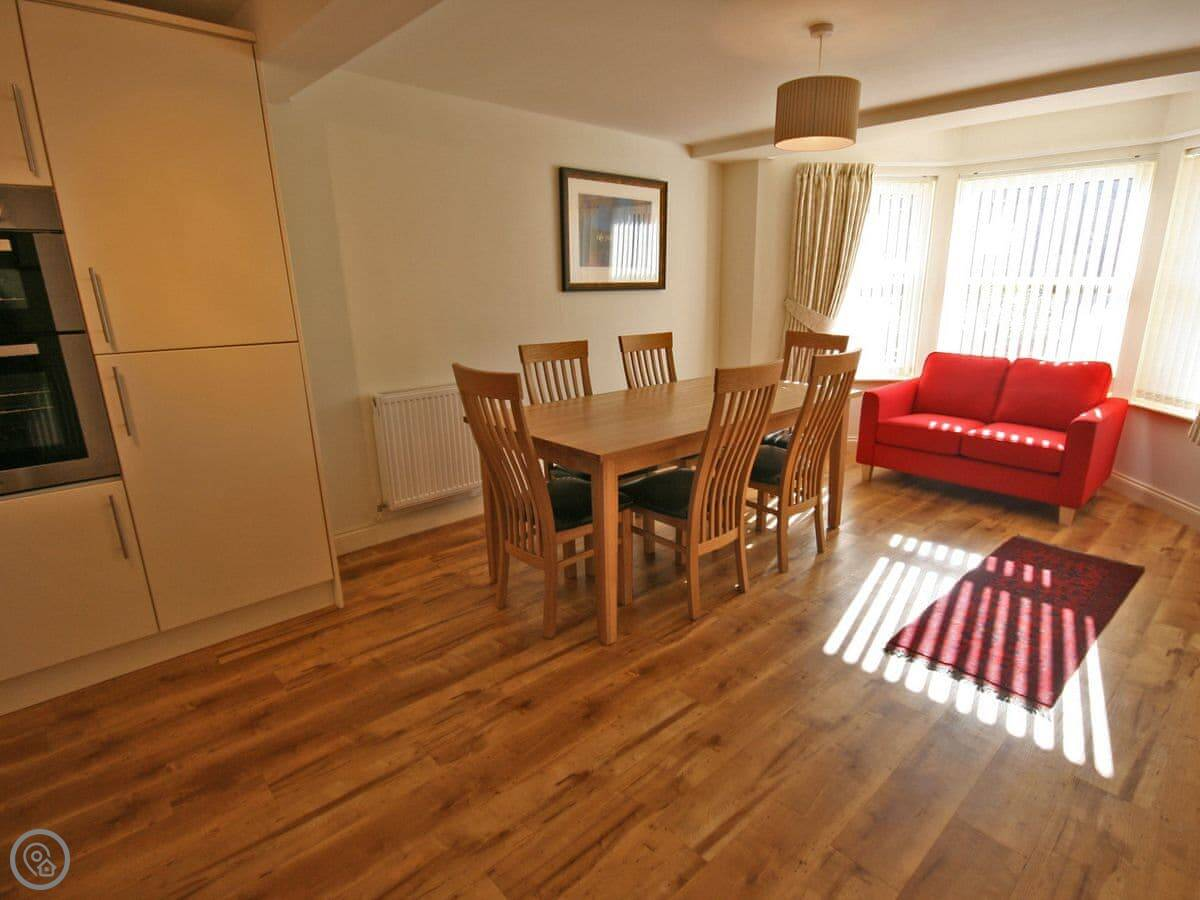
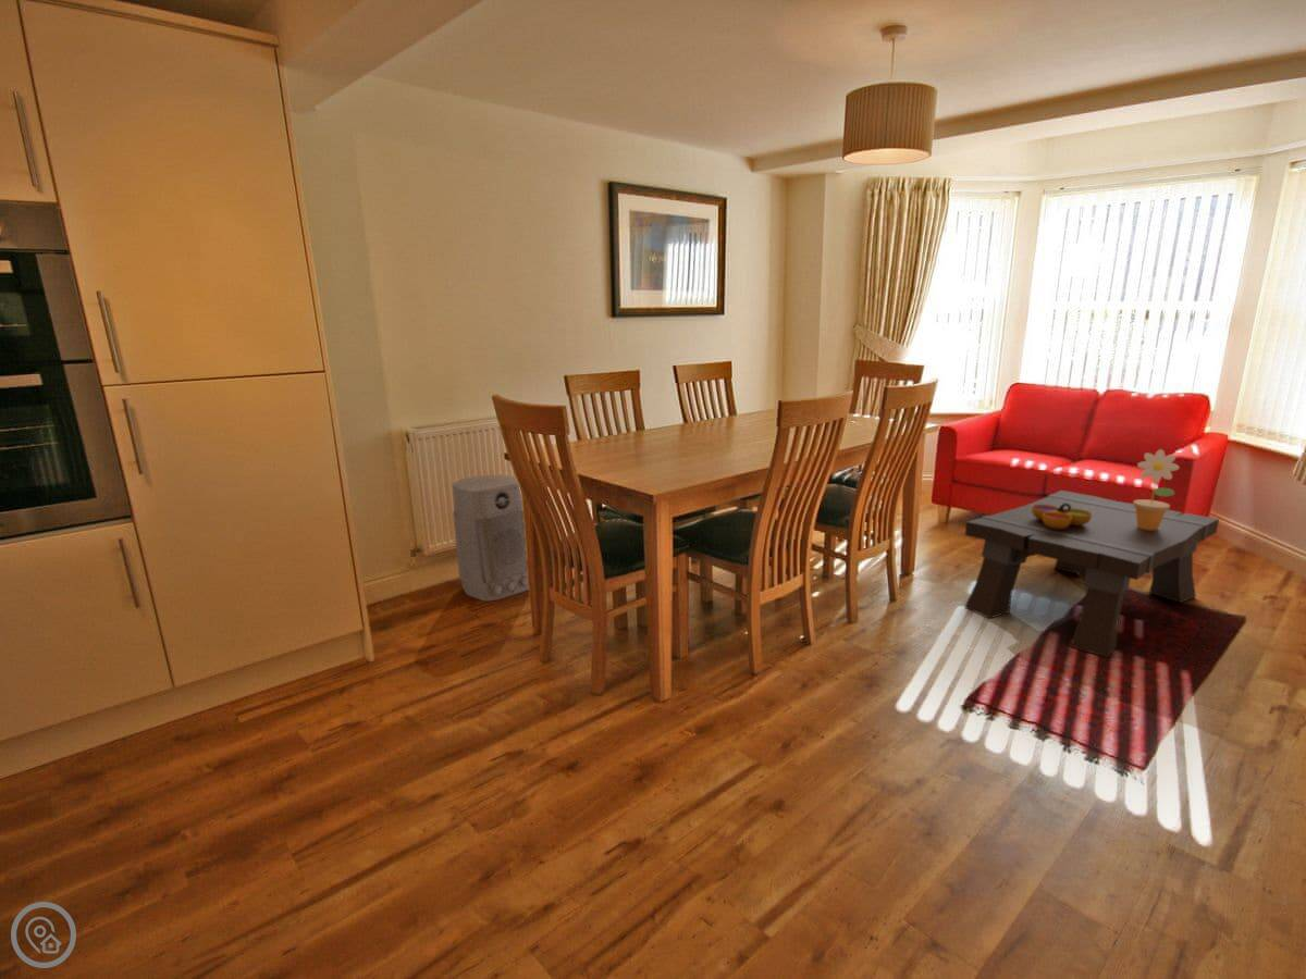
+ potted flower [1132,448,1181,530]
+ air purifier [452,473,530,603]
+ decorative bowl [1032,504,1092,529]
+ coffee table [963,490,1220,659]
